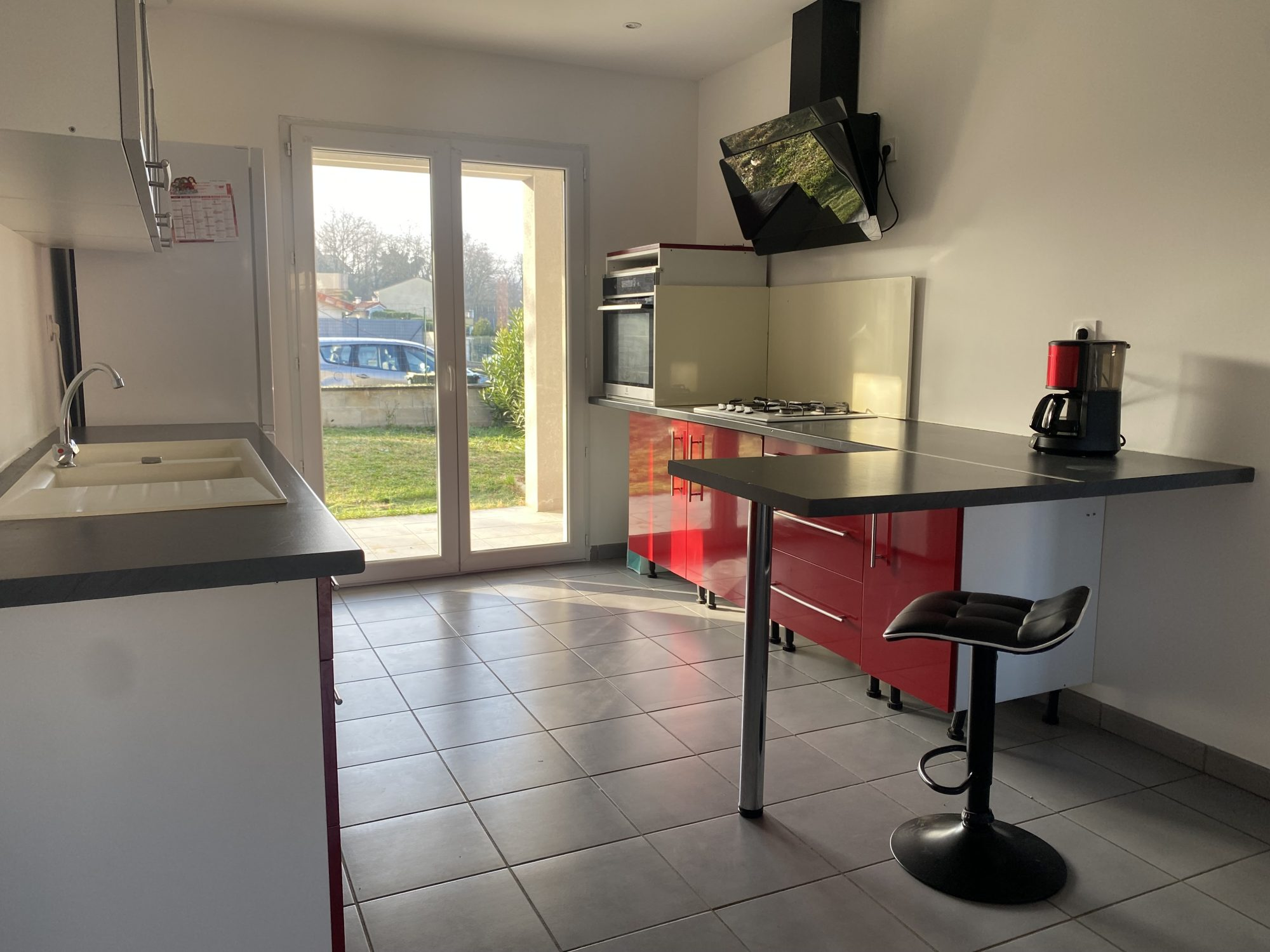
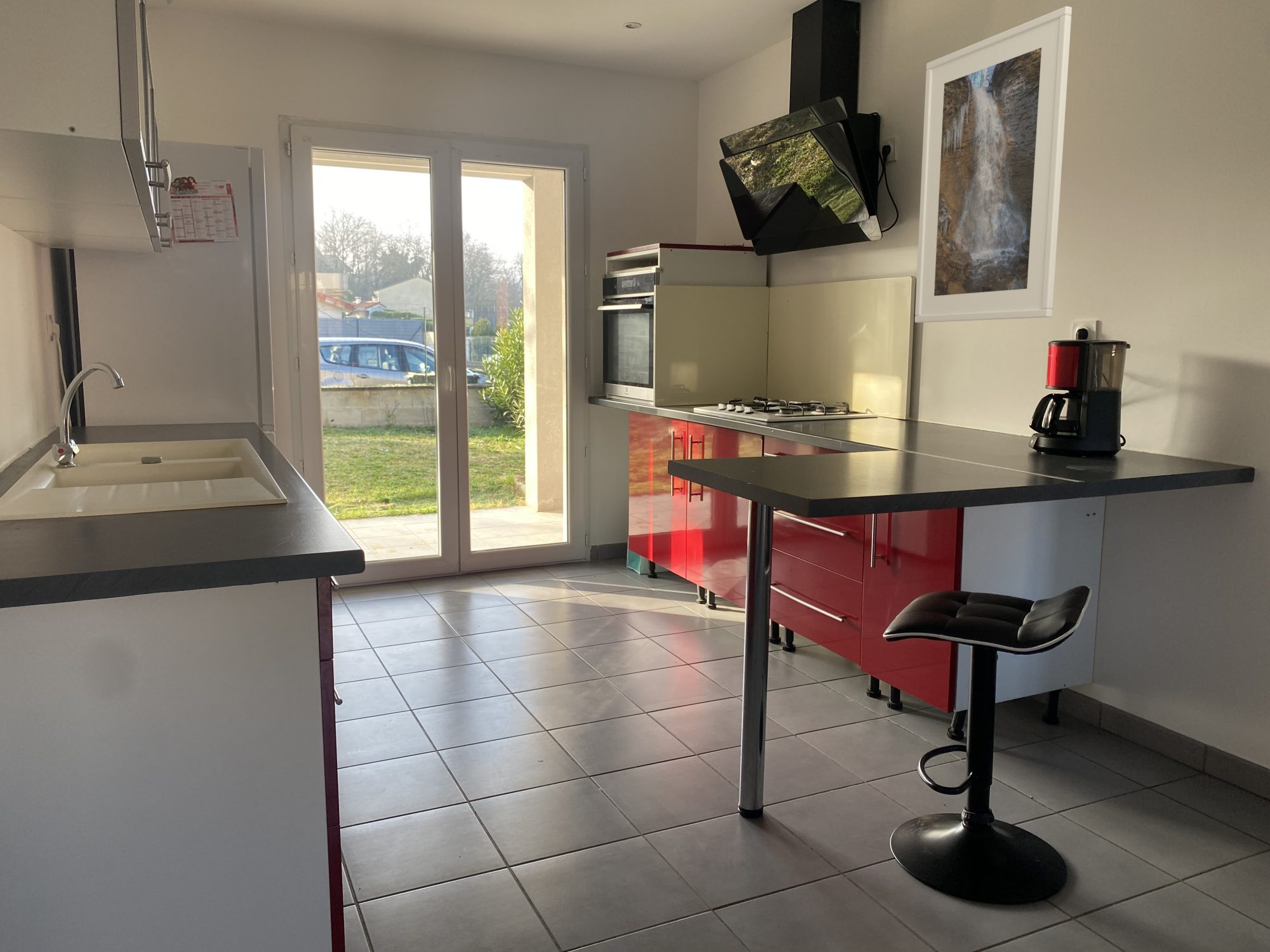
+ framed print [914,6,1073,323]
